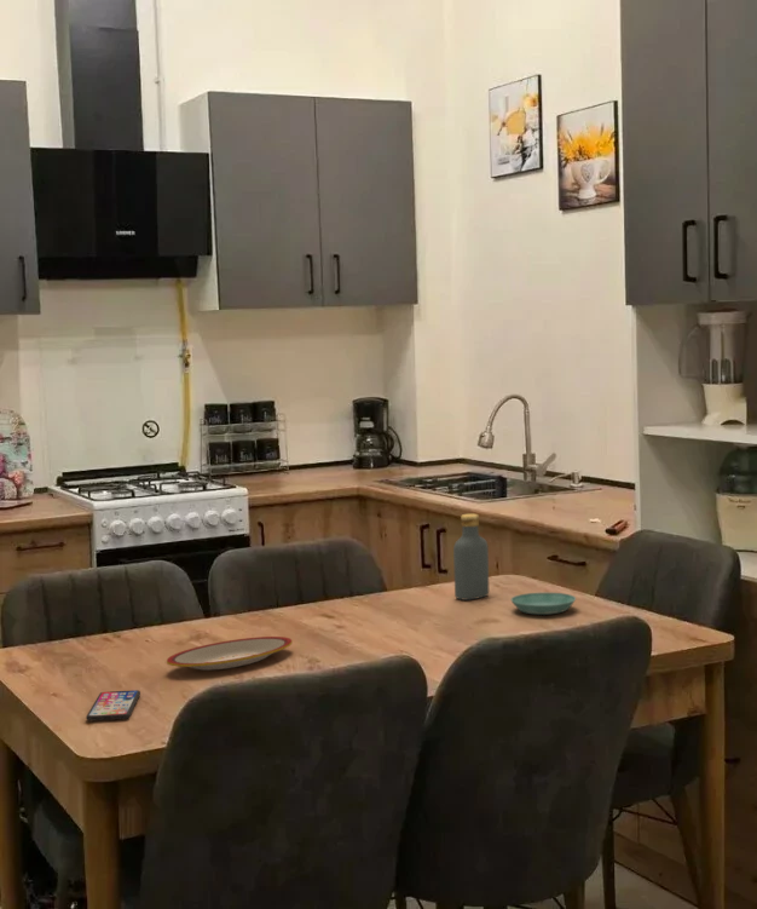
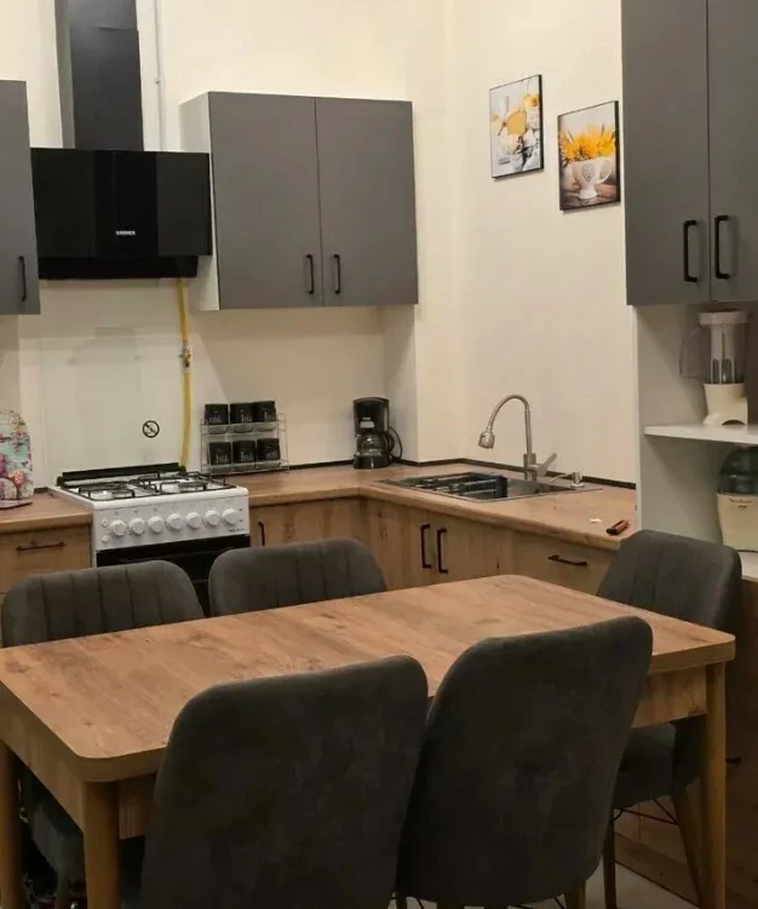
- smartphone [85,689,141,721]
- plate [166,635,294,672]
- saucer [510,592,577,616]
- vodka [452,513,491,602]
